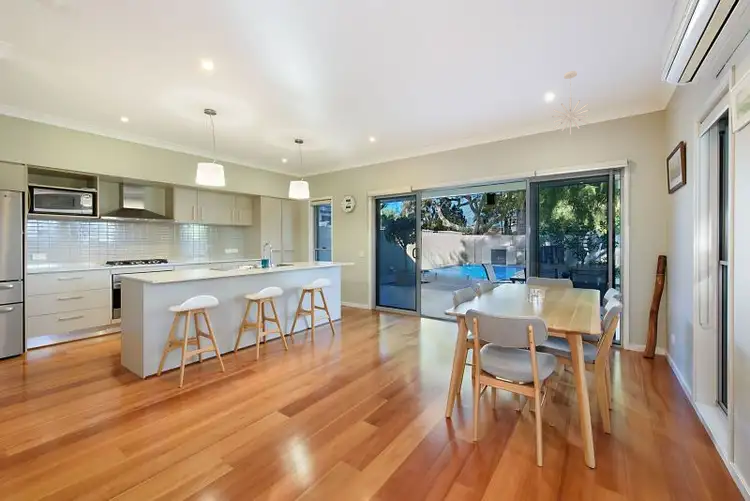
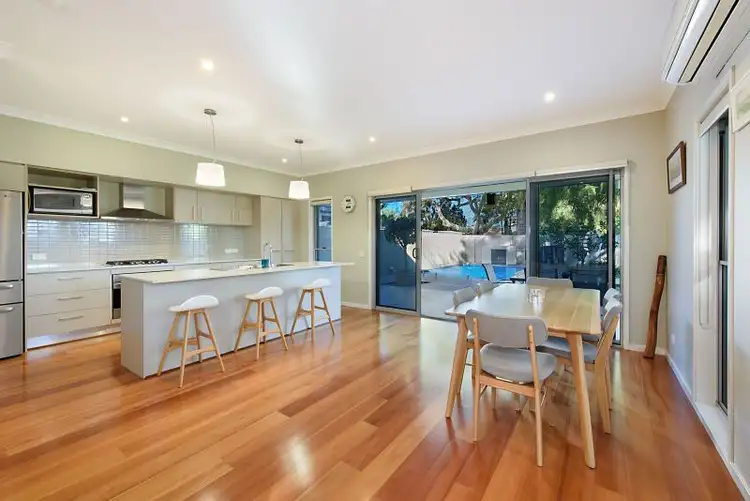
- pendant light [552,70,590,135]
